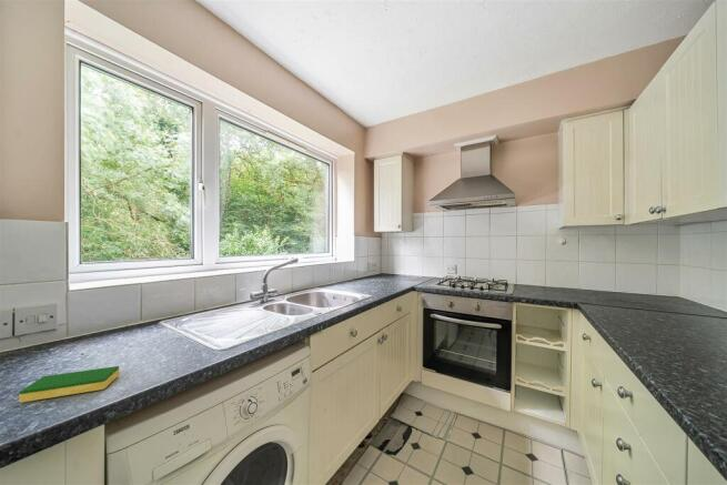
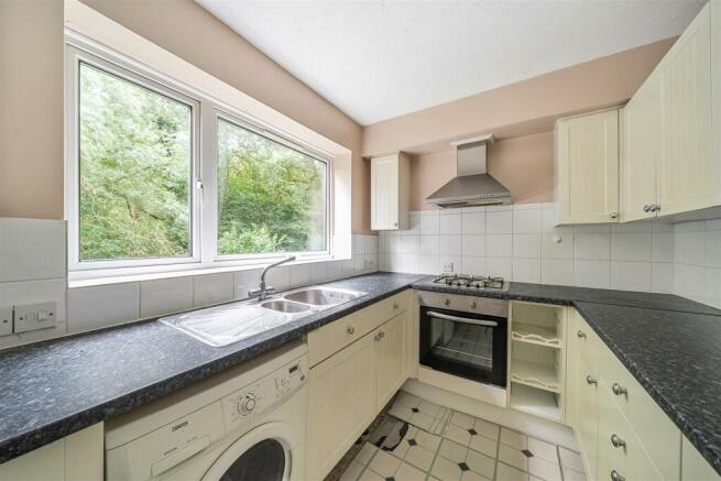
- dish sponge [18,365,120,404]
